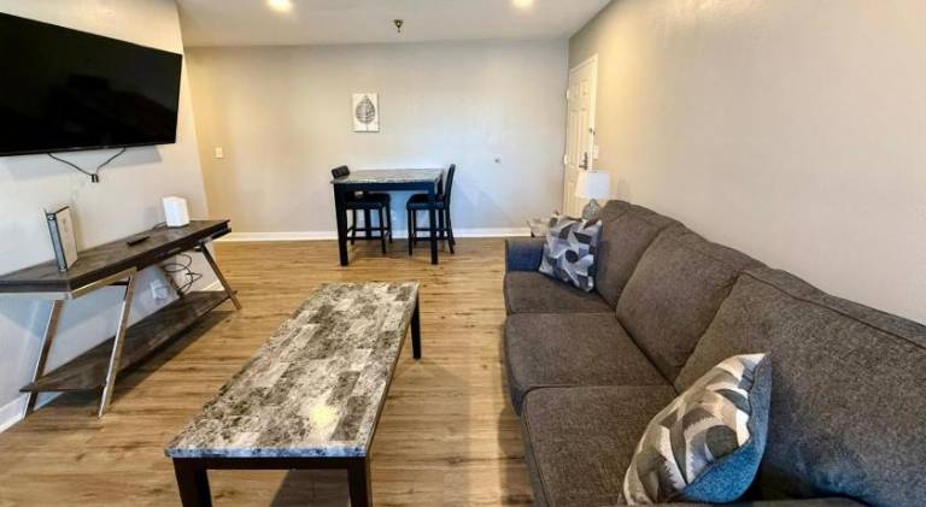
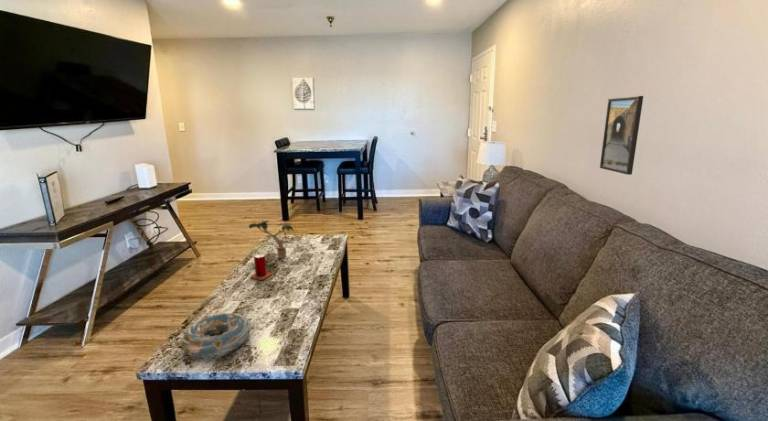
+ beer can [249,253,273,281]
+ potted plant [248,219,296,259]
+ decorative bowl [181,312,252,359]
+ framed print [599,95,644,176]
